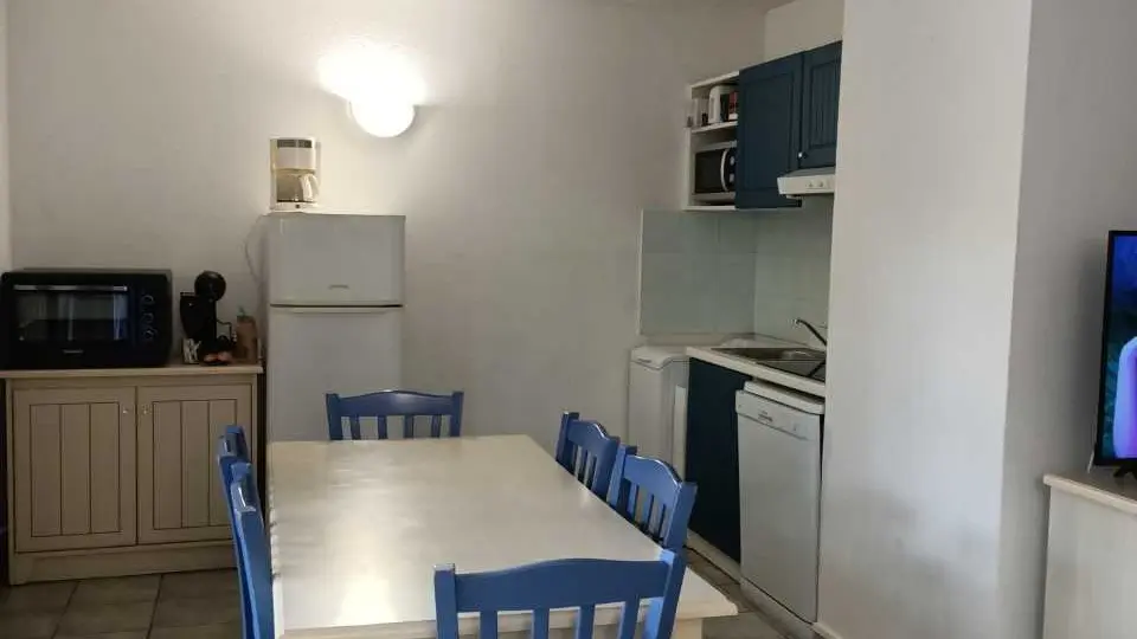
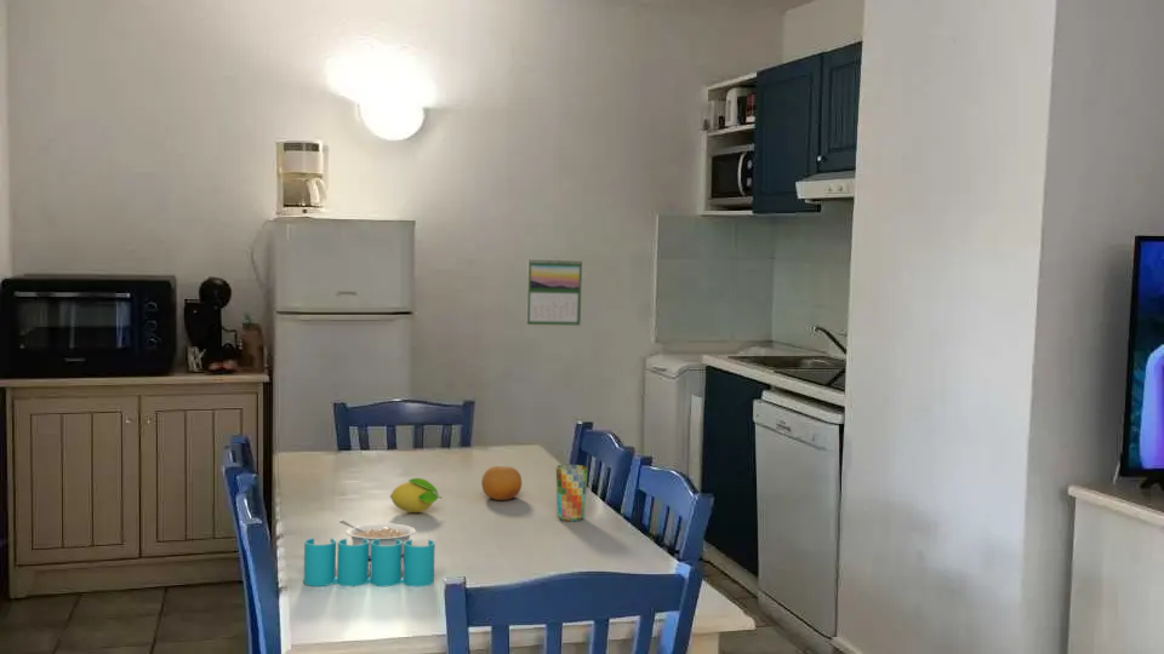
+ pen holder [303,537,436,589]
+ legume [338,520,417,560]
+ fruit [389,477,443,514]
+ cup [555,463,589,522]
+ fruit [480,465,523,501]
+ calendar [525,257,583,327]
